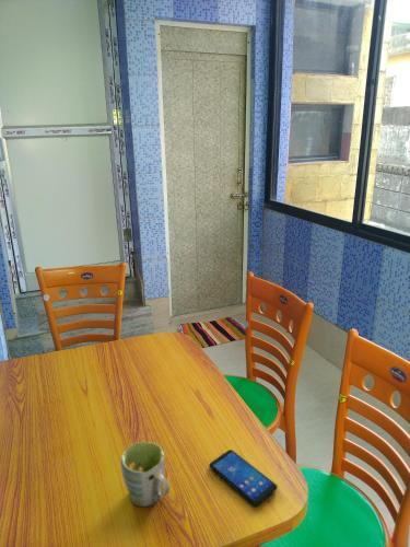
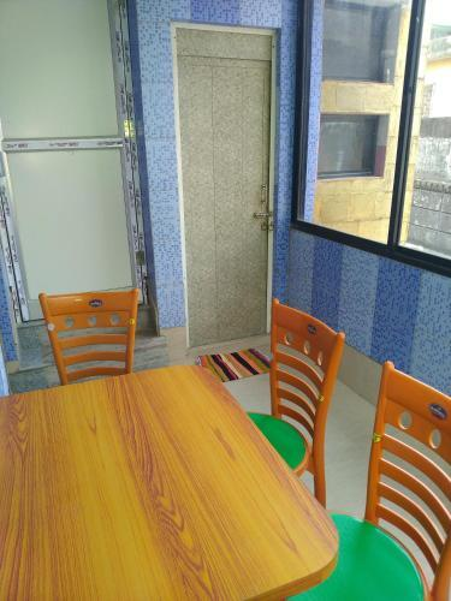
- mug [119,441,171,508]
- smartphone [208,449,278,508]
